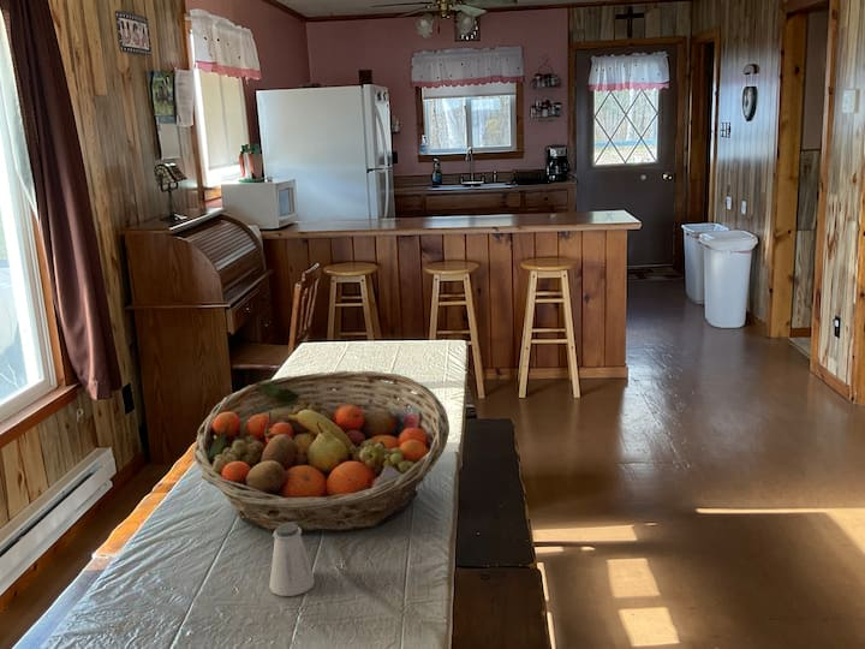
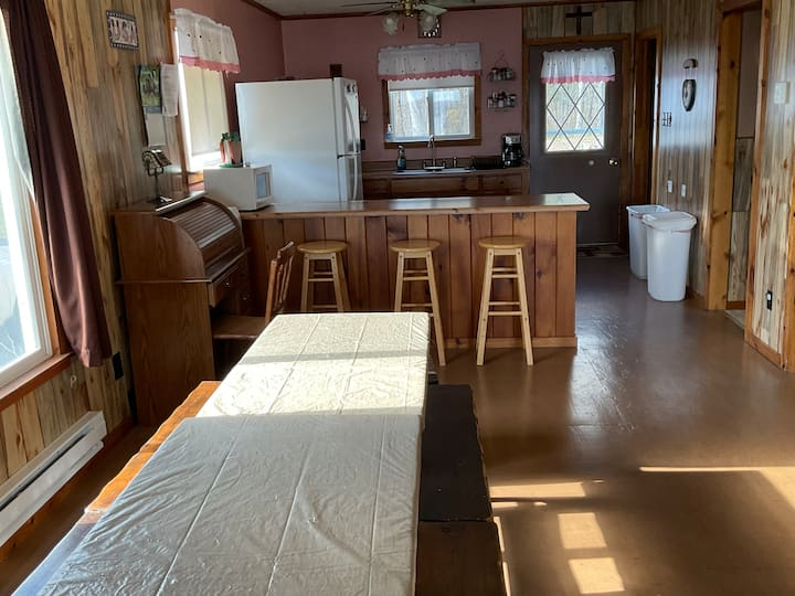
- saltshaker [268,523,316,597]
- fruit basket [192,369,451,534]
